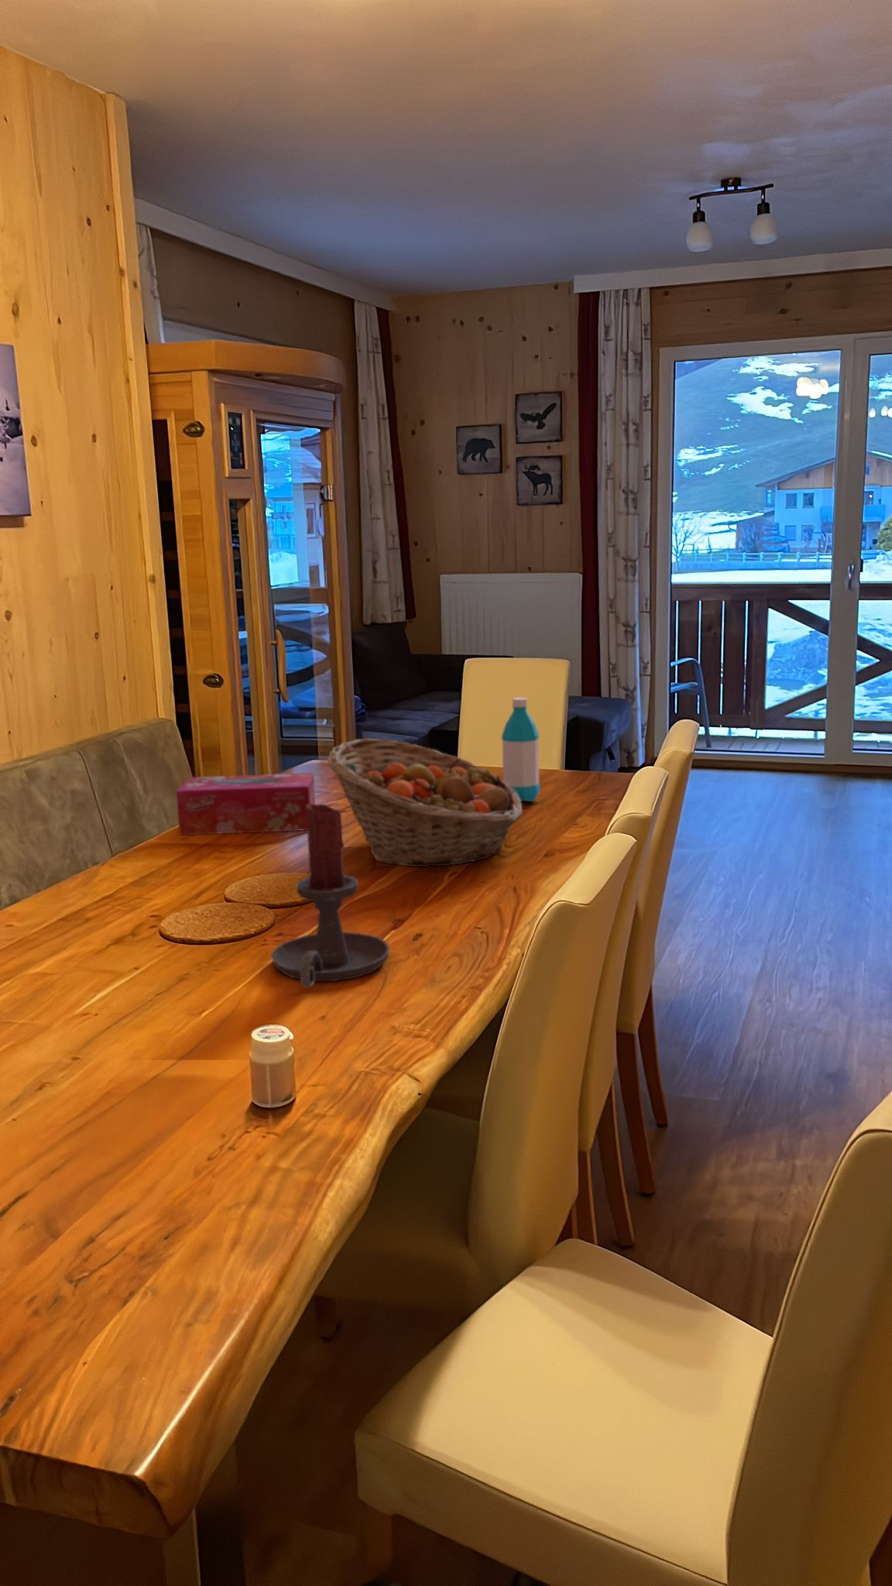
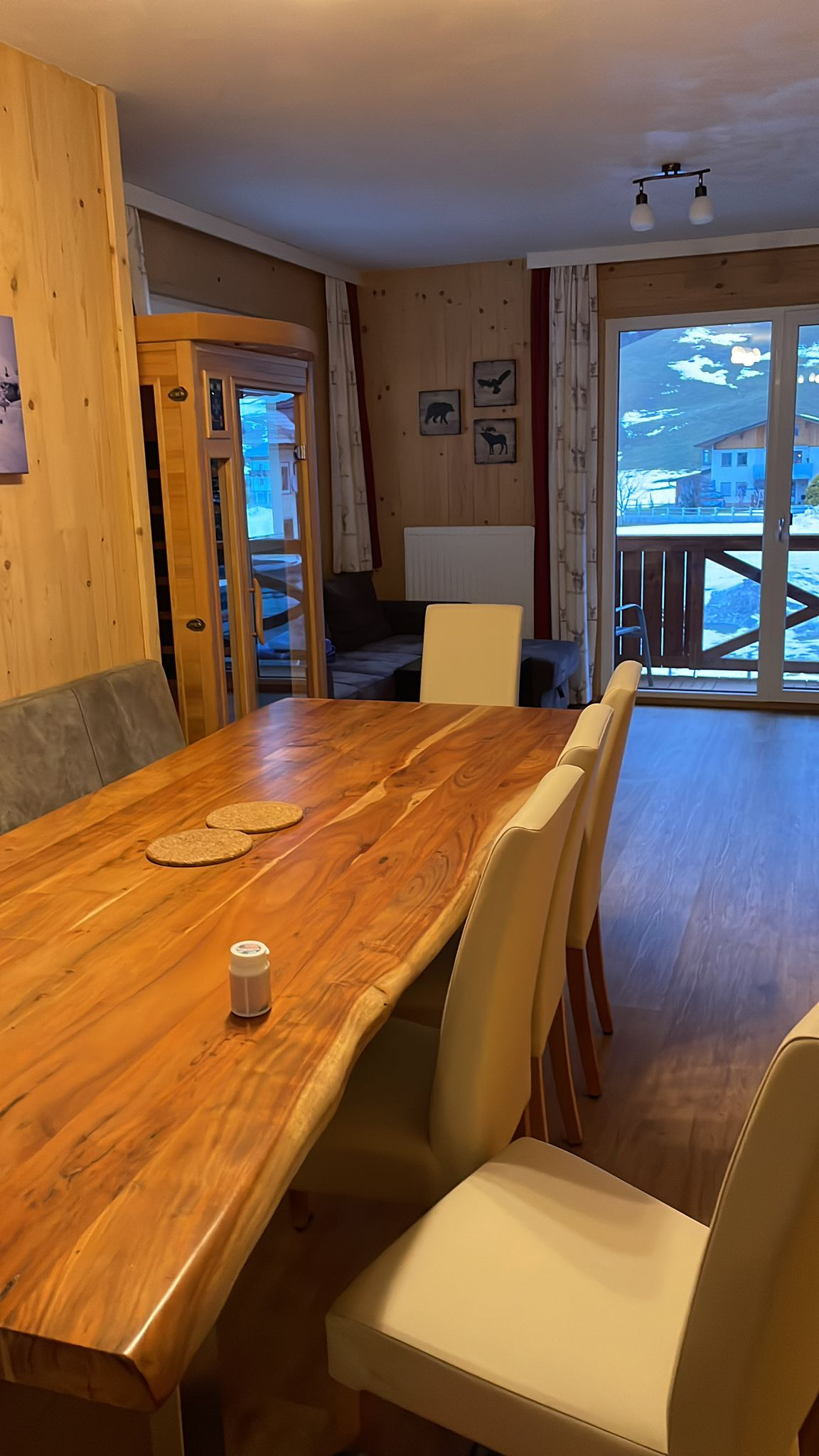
- candle holder [270,803,391,988]
- tissue box [175,772,316,835]
- fruit basket [327,739,524,867]
- water bottle [501,697,540,803]
